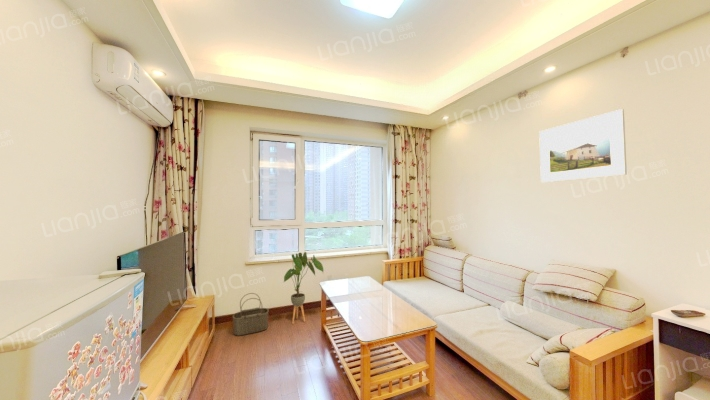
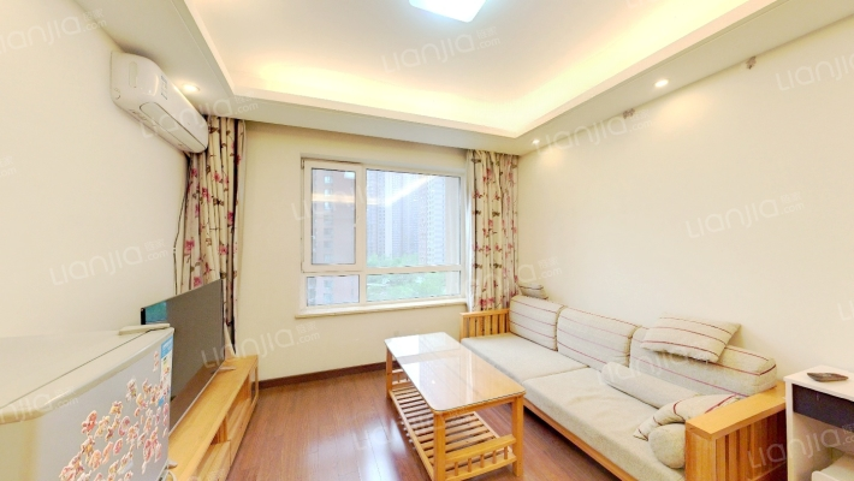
- house plant [283,251,325,325]
- wicker basket [232,292,270,337]
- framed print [538,108,628,183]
